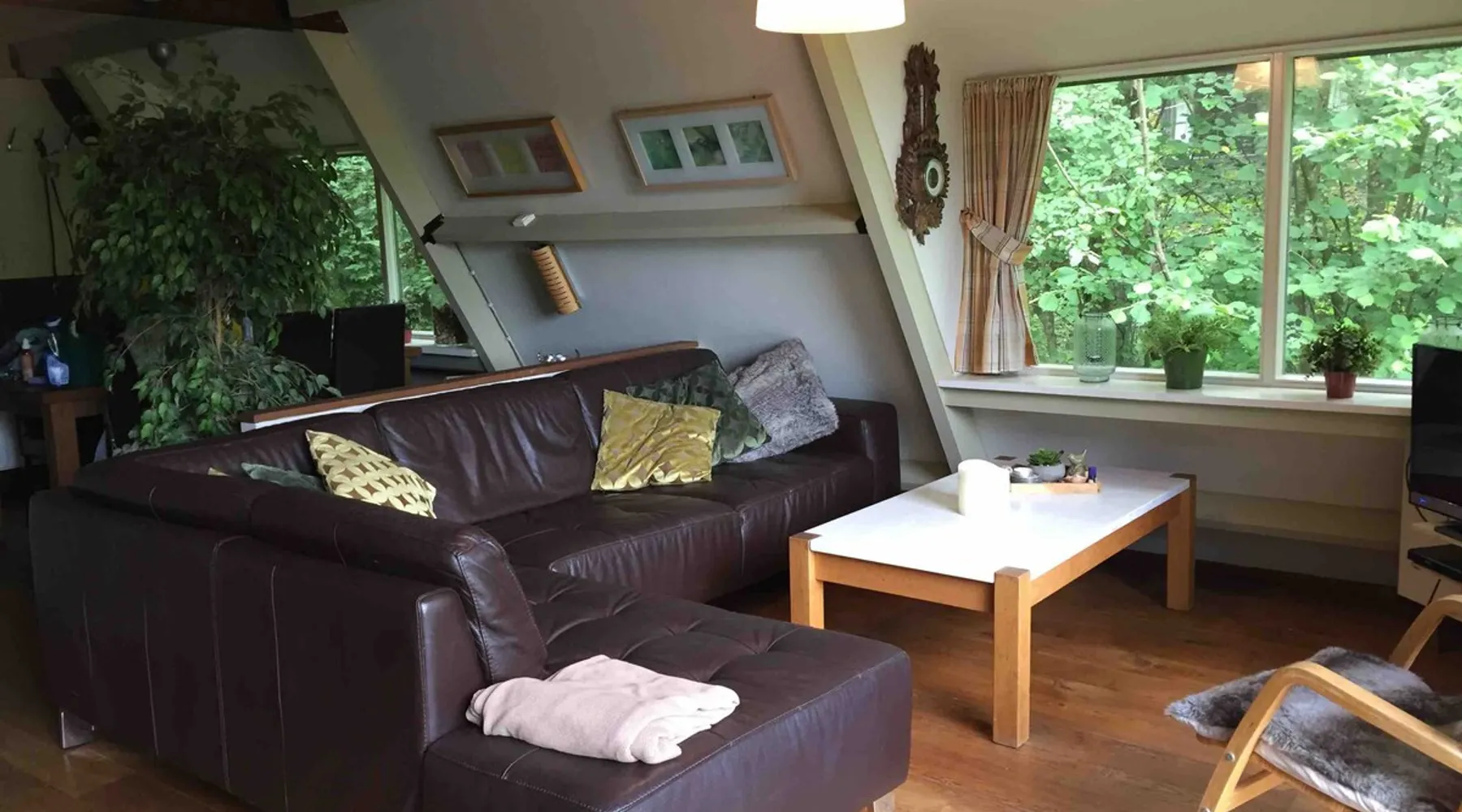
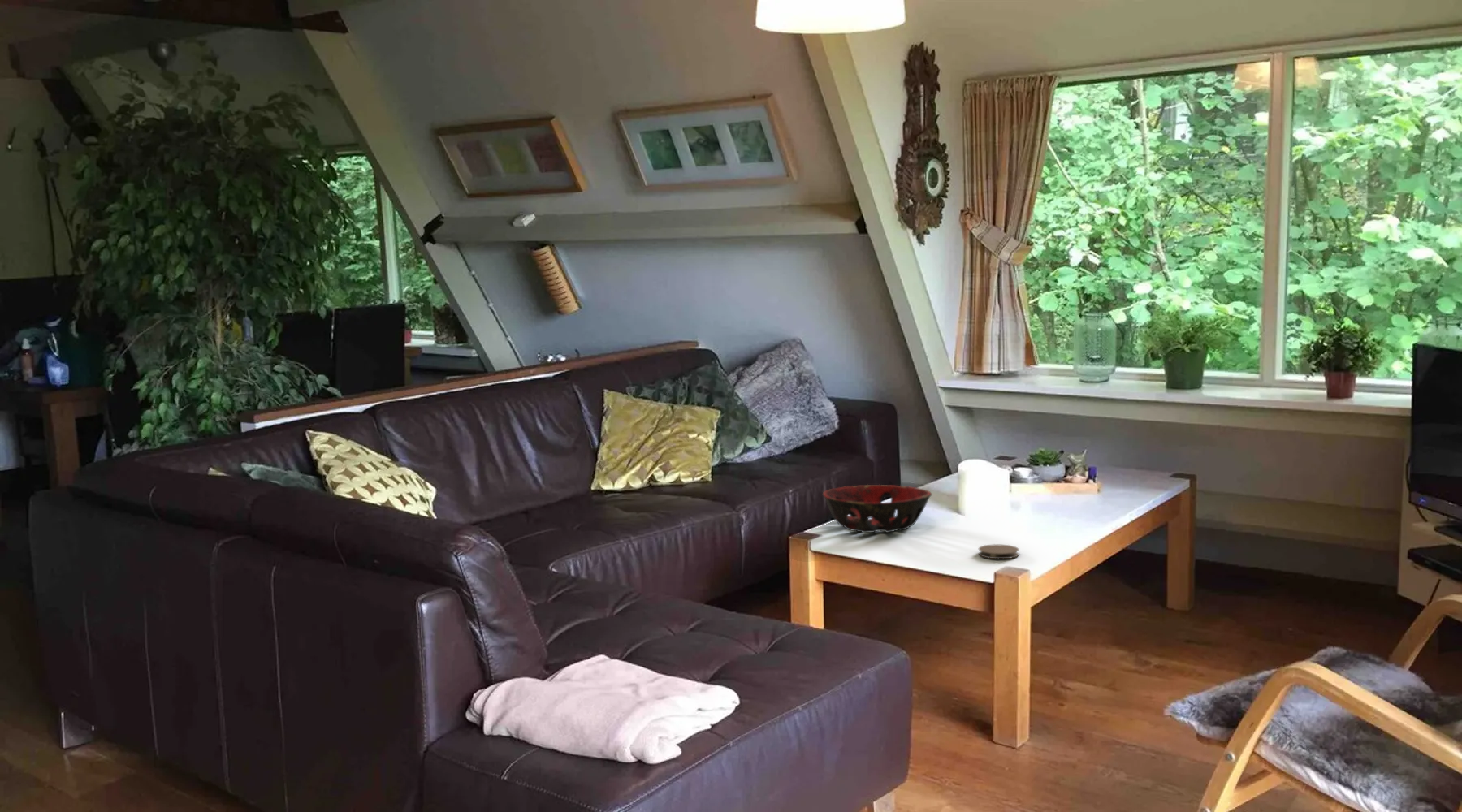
+ decorative bowl [822,484,932,533]
+ coaster [978,543,1020,559]
